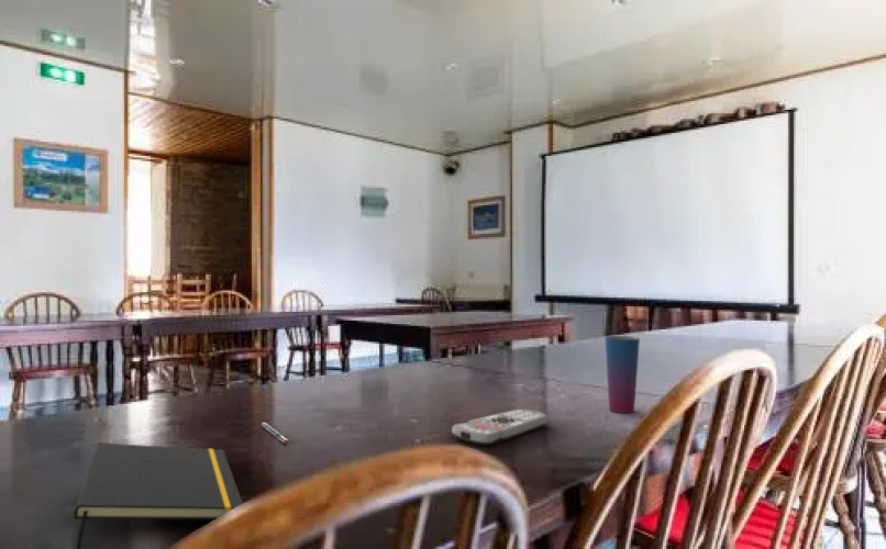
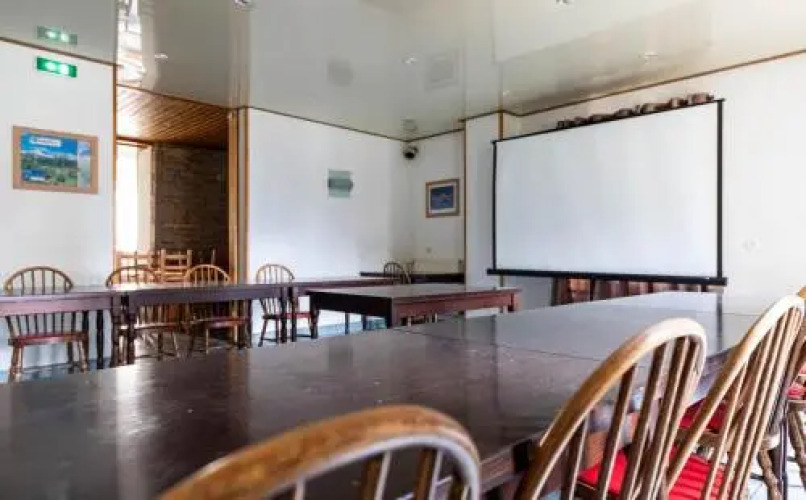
- pen [262,422,289,444]
- cup [603,335,641,414]
- notepad [73,441,244,549]
- remote control [451,408,550,447]
